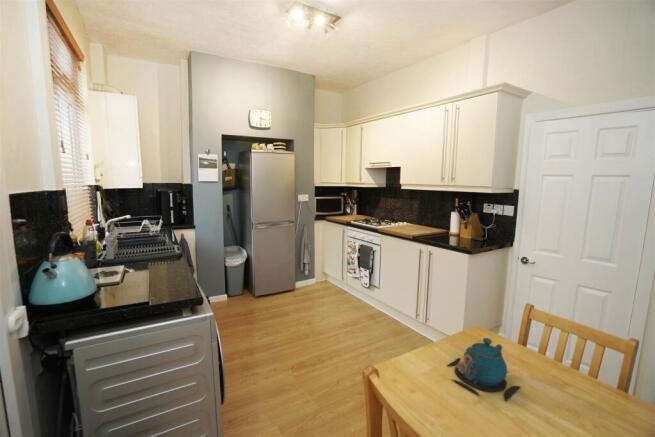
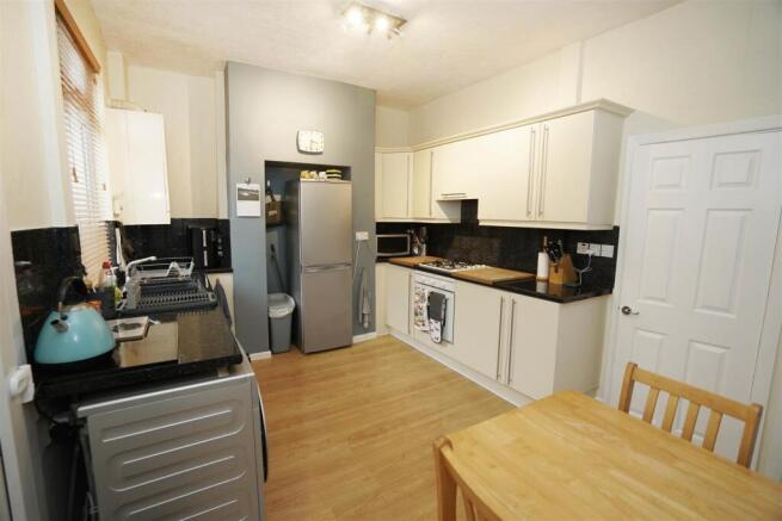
- teapot [445,337,522,402]
